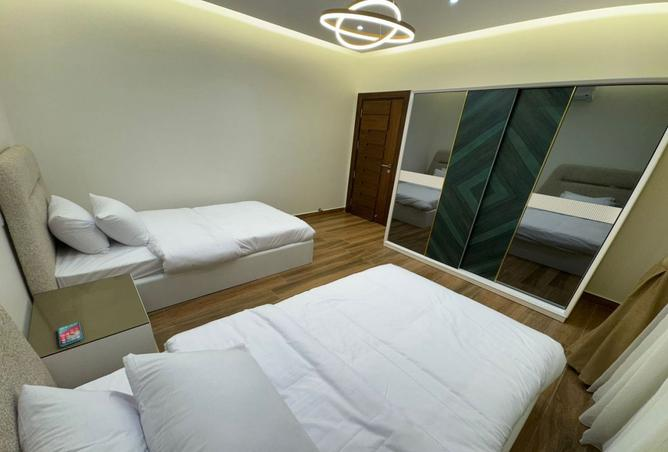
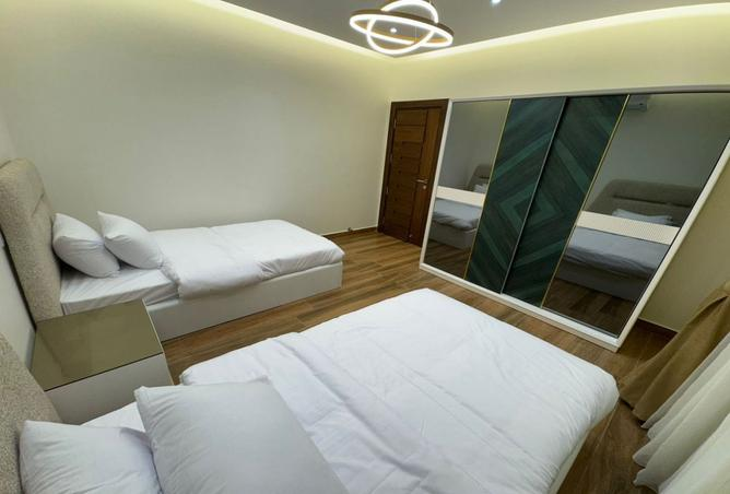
- smartphone [57,321,84,348]
